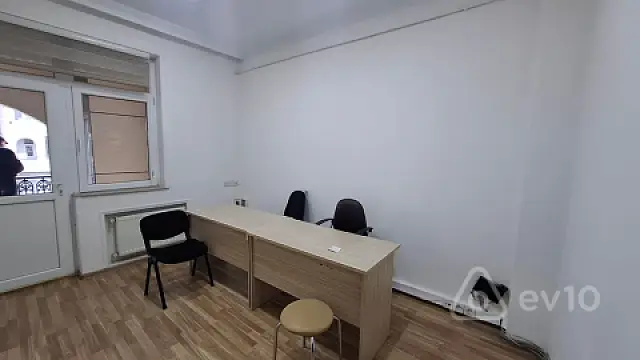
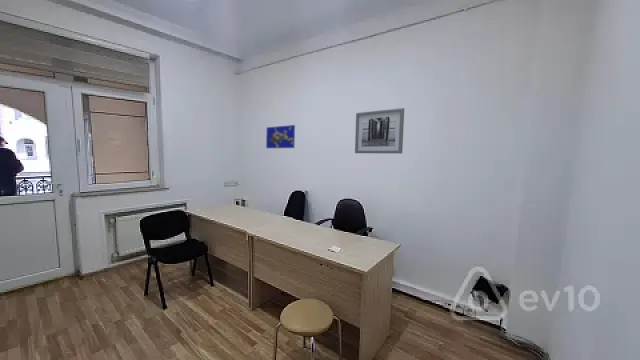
+ world map [265,124,296,149]
+ wall art [354,107,405,154]
